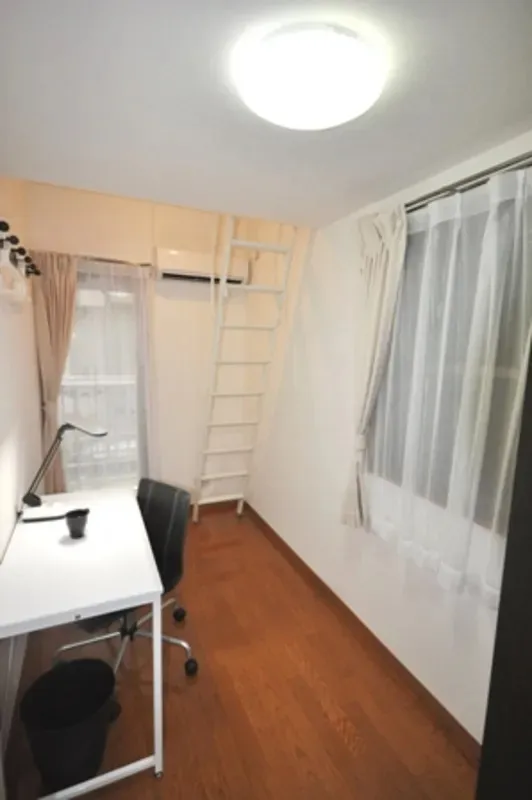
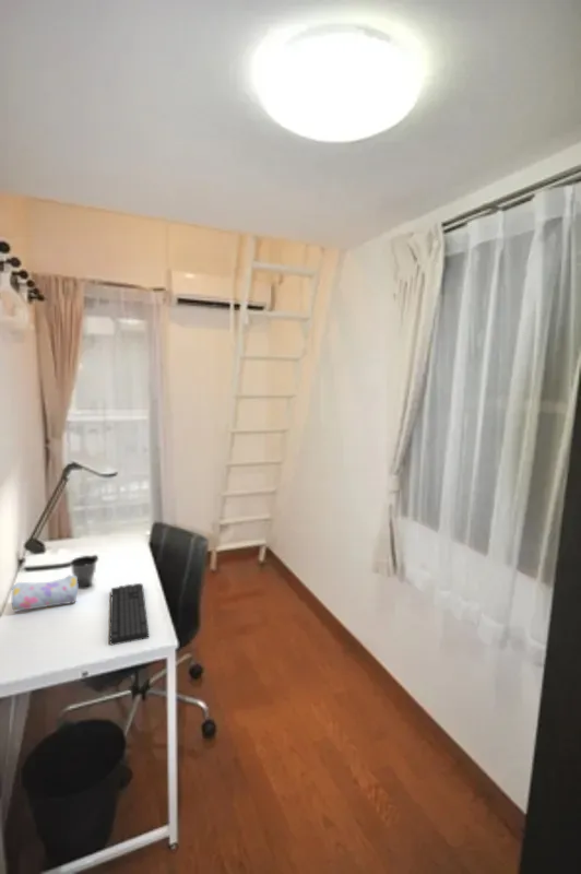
+ pencil case [10,575,80,613]
+ keyboard [108,582,150,646]
